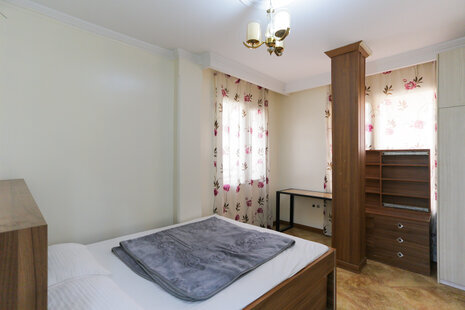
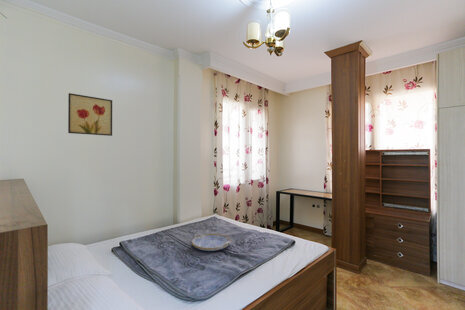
+ serving tray [191,232,232,252]
+ wall art [67,92,113,137]
